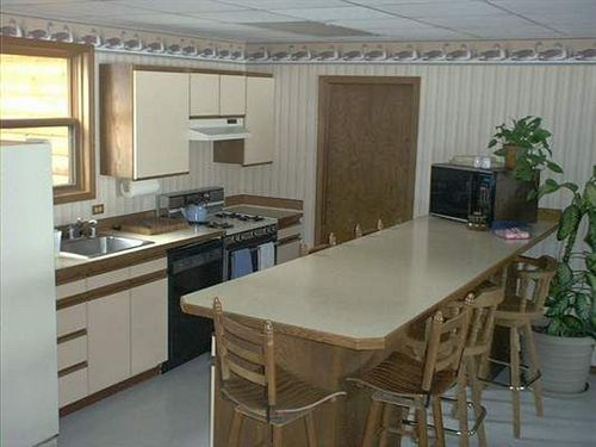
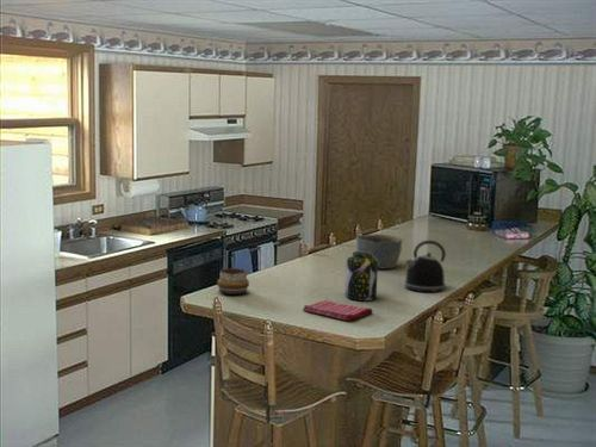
+ jar [344,250,379,302]
+ decorative bowl [216,267,250,296]
+ kettle [403,240,447,293]
+ bowl [355,232,403,271]
+ dish towel [302,299,374,322]
